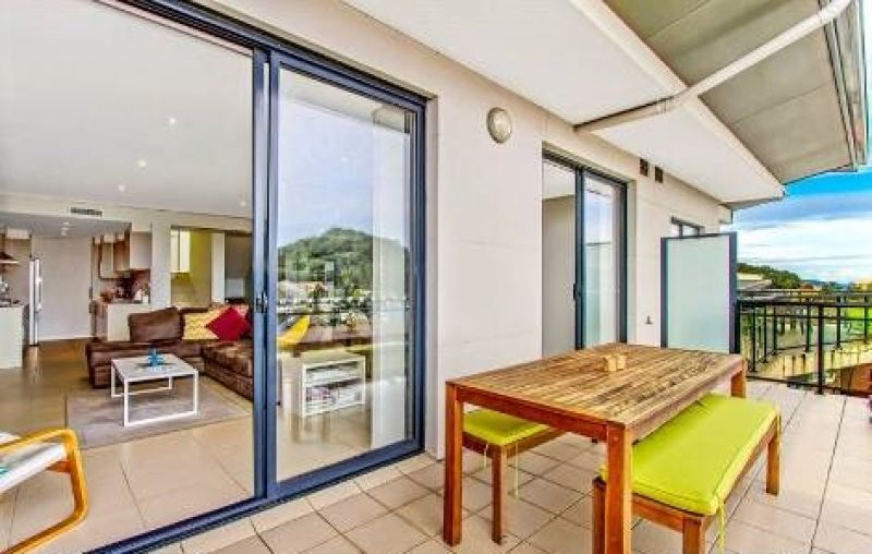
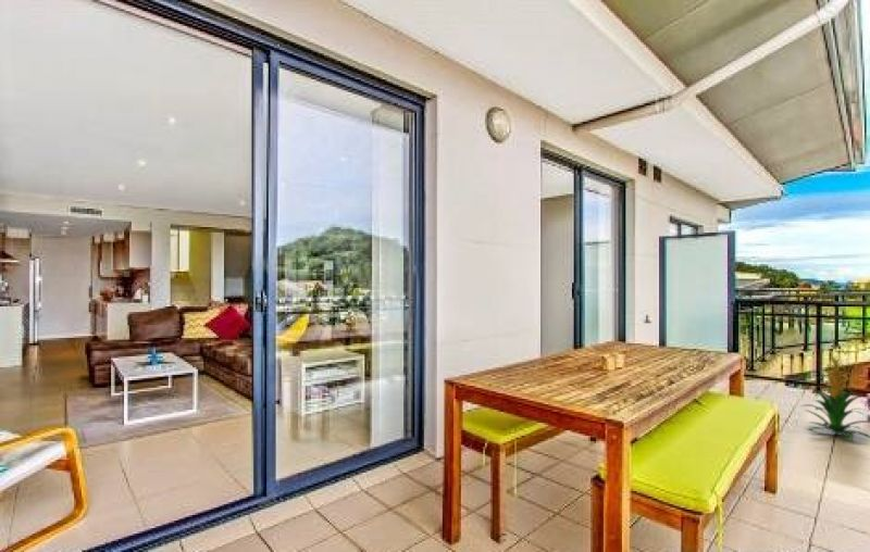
+ indoor plant [800,352,870,441]
